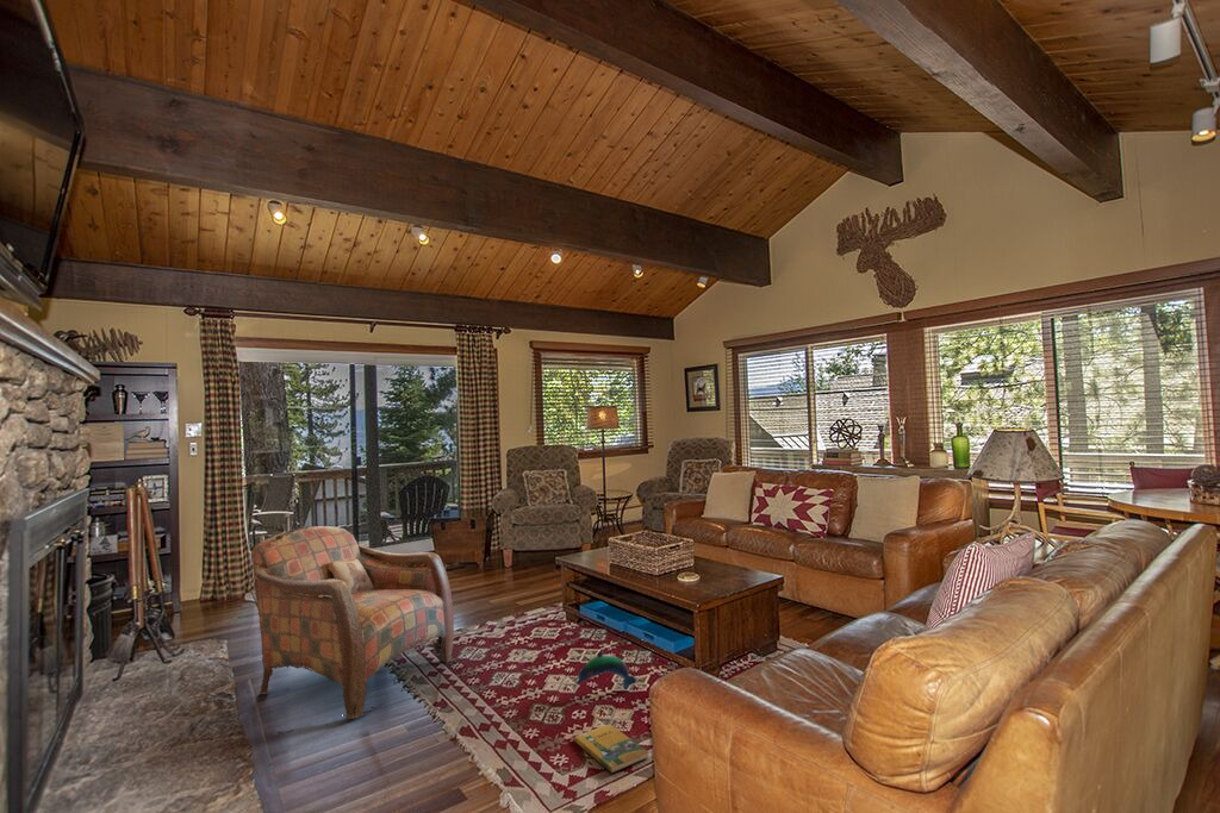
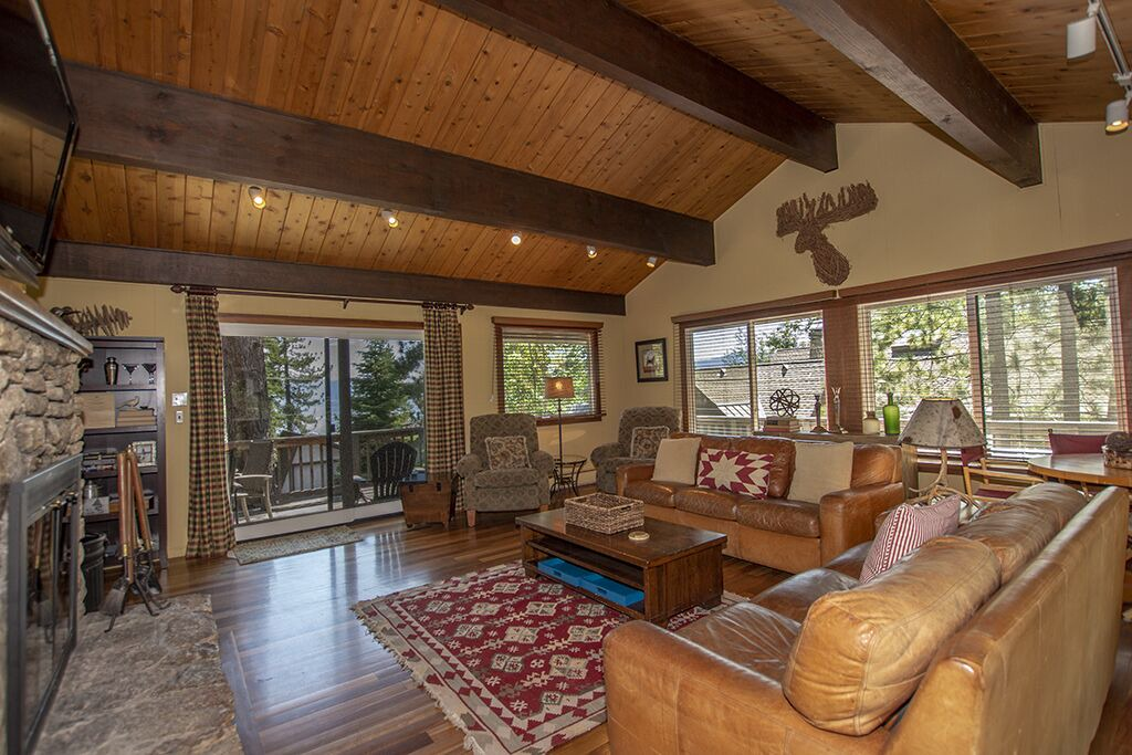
- armchair [251,525,455,720]
- plush toy [574,650,637,690]
- booklet [573,723,651,774]
